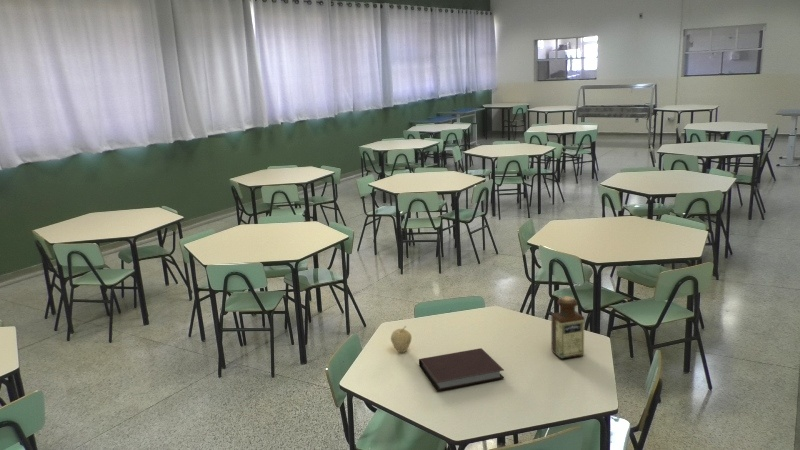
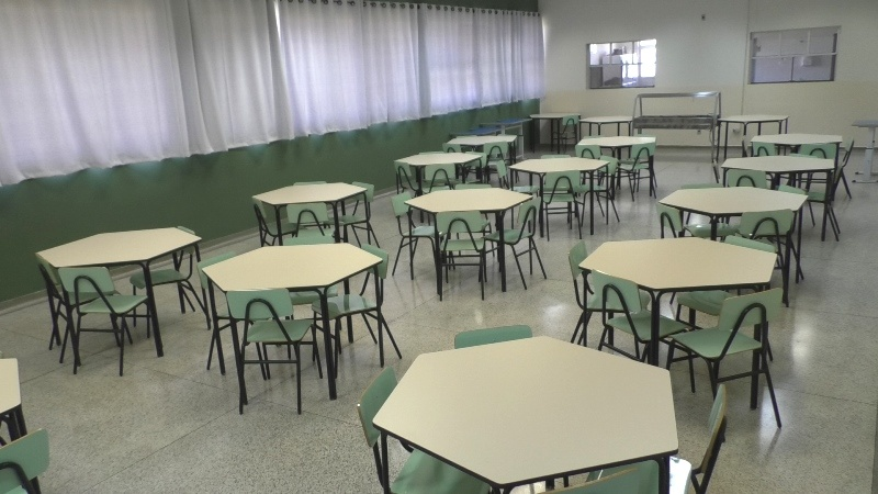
- notebook [418,347,505,392]
- fruit [390,325,413,353]
- bottle [550,295,585,360]
